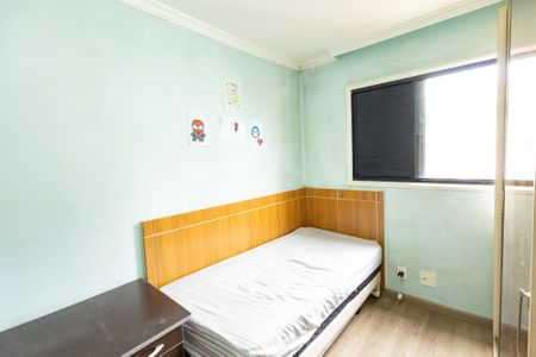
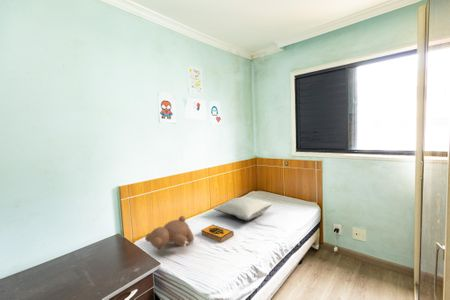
+ teddy bear [144,215,195,250]
+ pillow [213,197,273,221]
+ hardback book [200,224,235,244]
